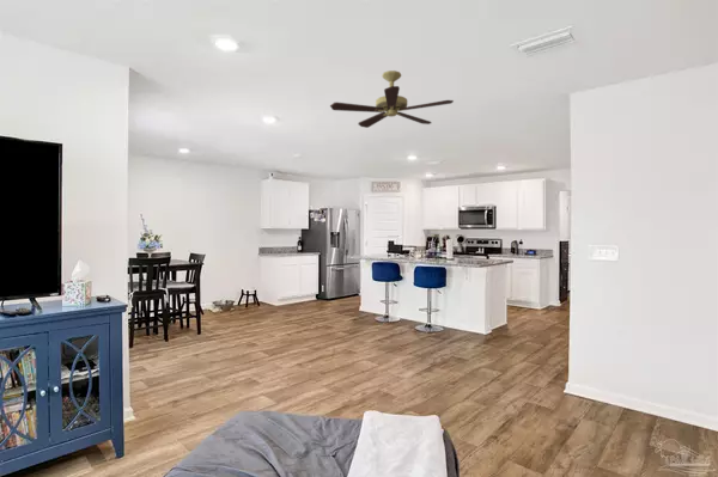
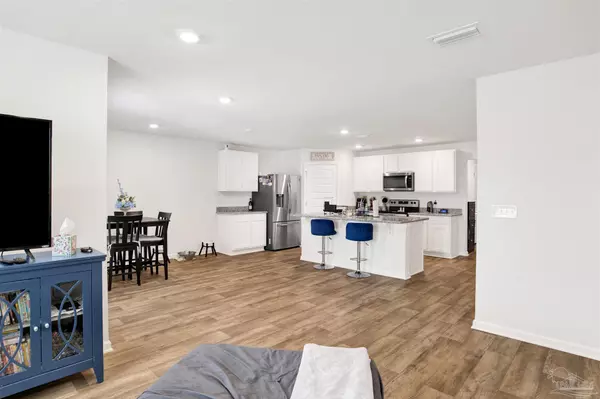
- ceiling fan [329,69,455,129]
